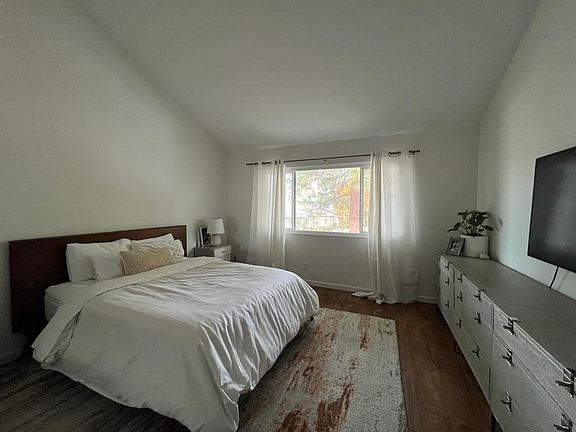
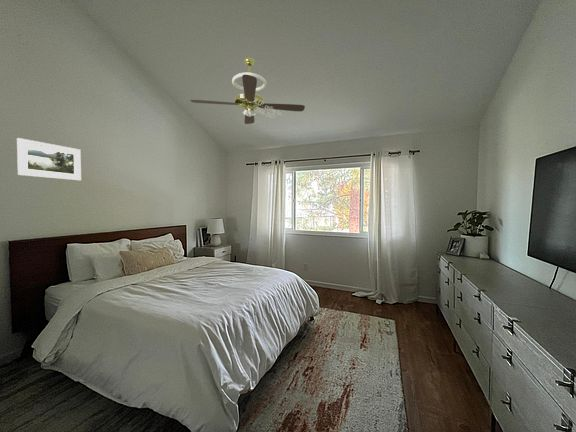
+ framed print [16,137,82,181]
+ ceiling fan [189,56,306,125]
